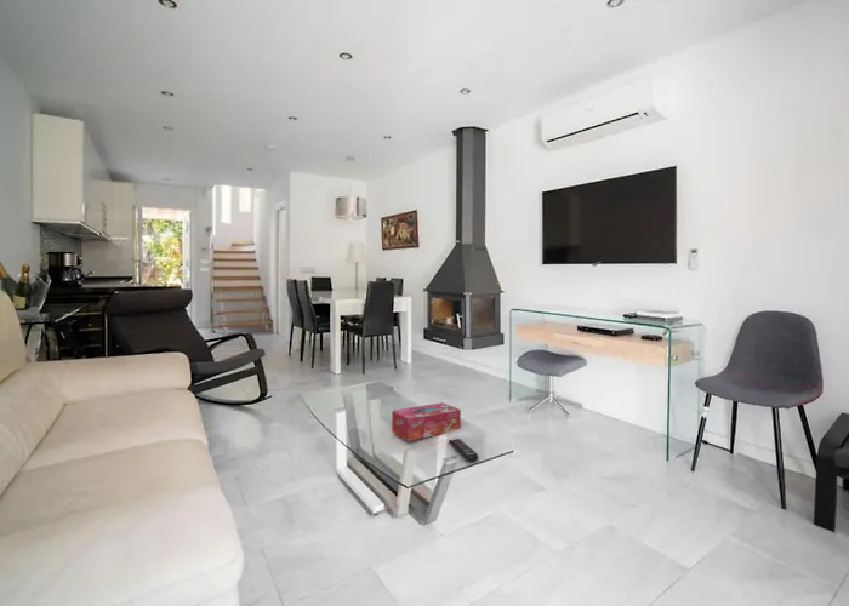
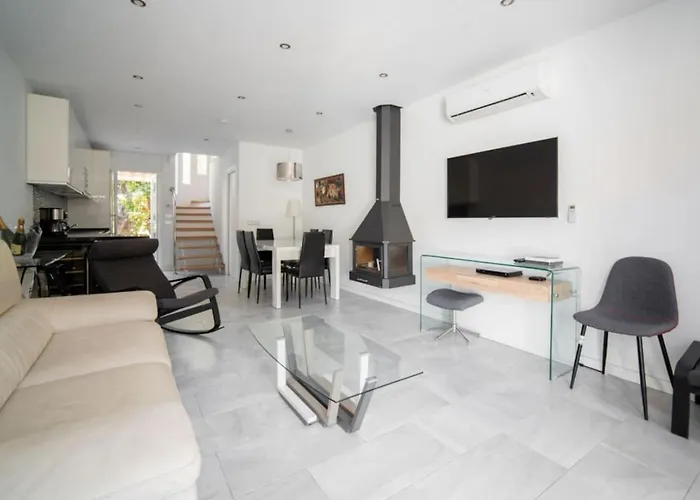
- remote control [448,438,479,463]
- tissue box [391,401,462,442]
